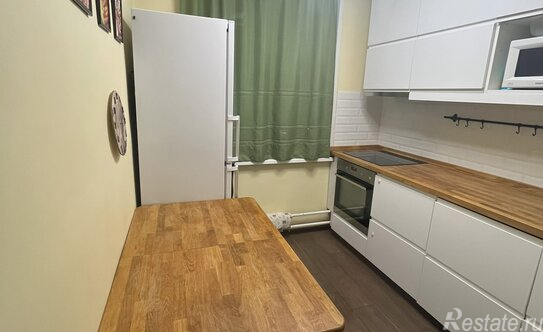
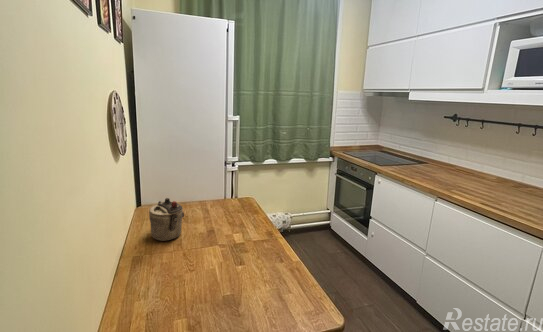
+ teapot [148,197,185,242]
